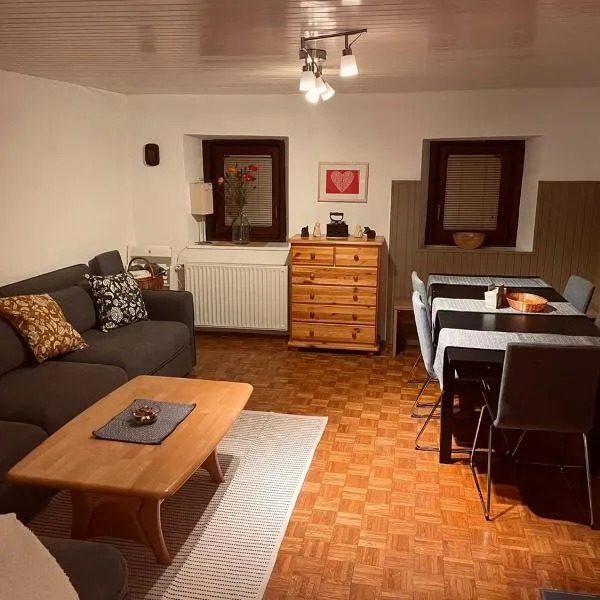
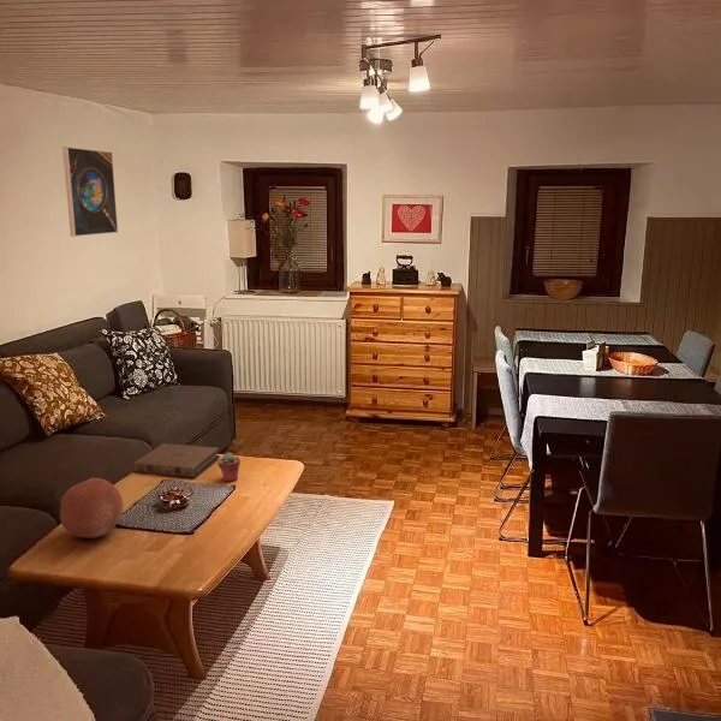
+ decorative ball [59,477,125,538]
+ book [132,442,221,478]
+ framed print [61,145,119,238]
+ potted succulent [218,452,242,483]
